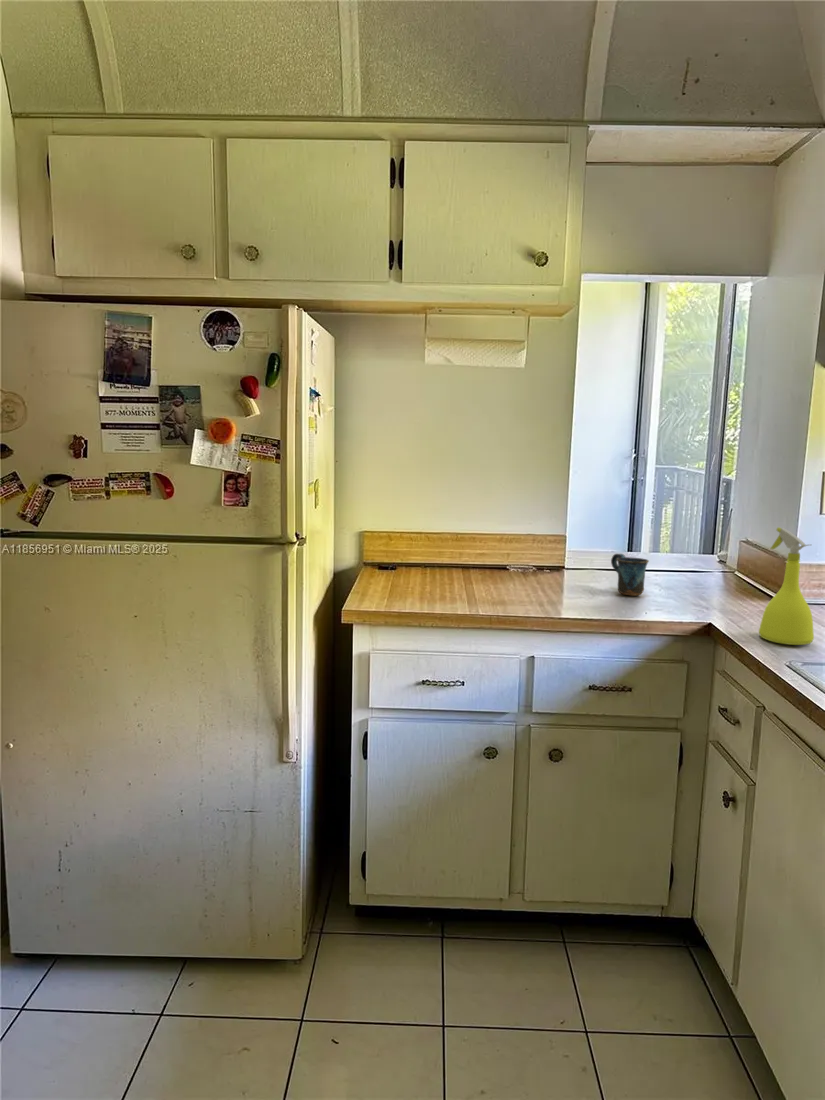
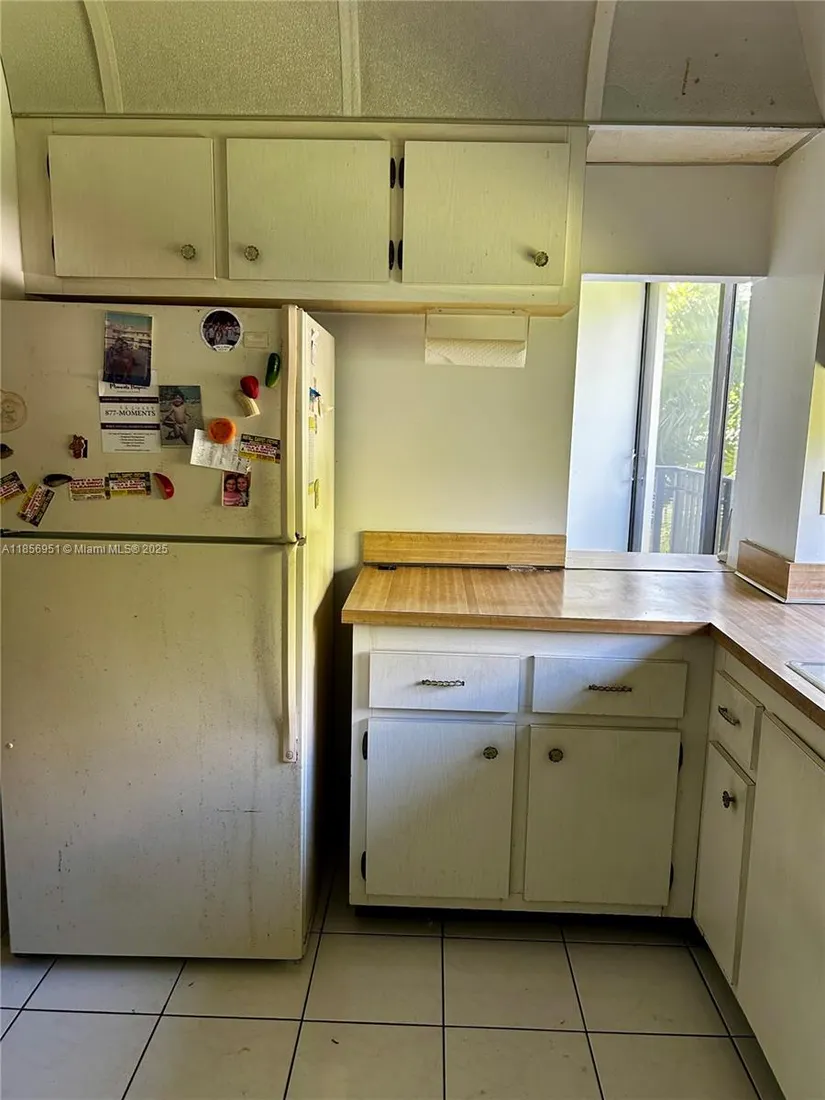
- mug [610,553,650,596]
- spray bottle [758,526,815,646]
